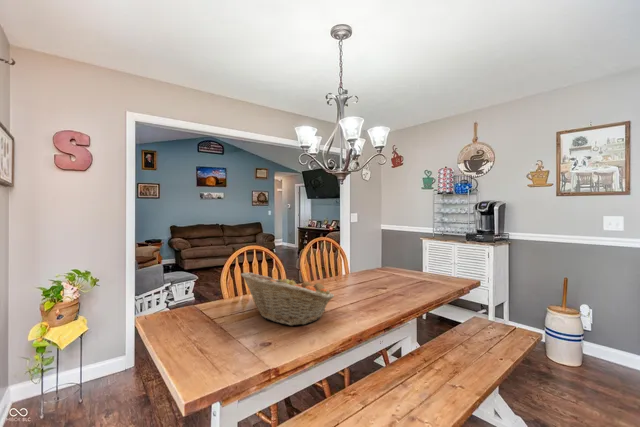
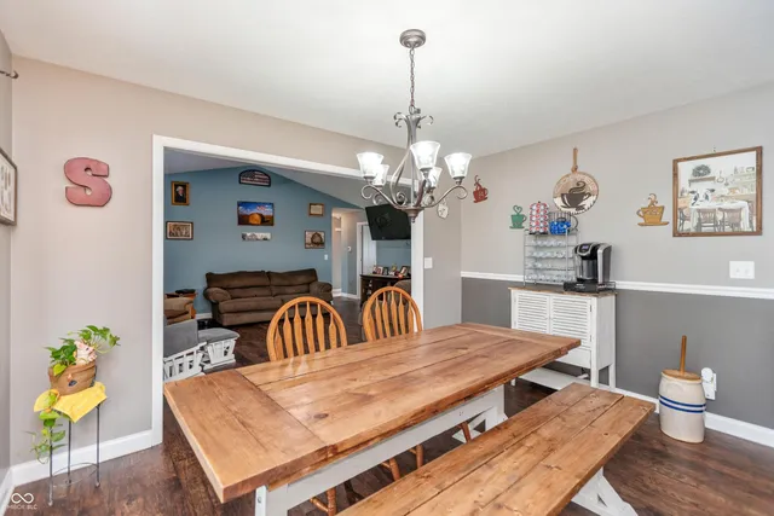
- fruit basket [240,271,335,327]
